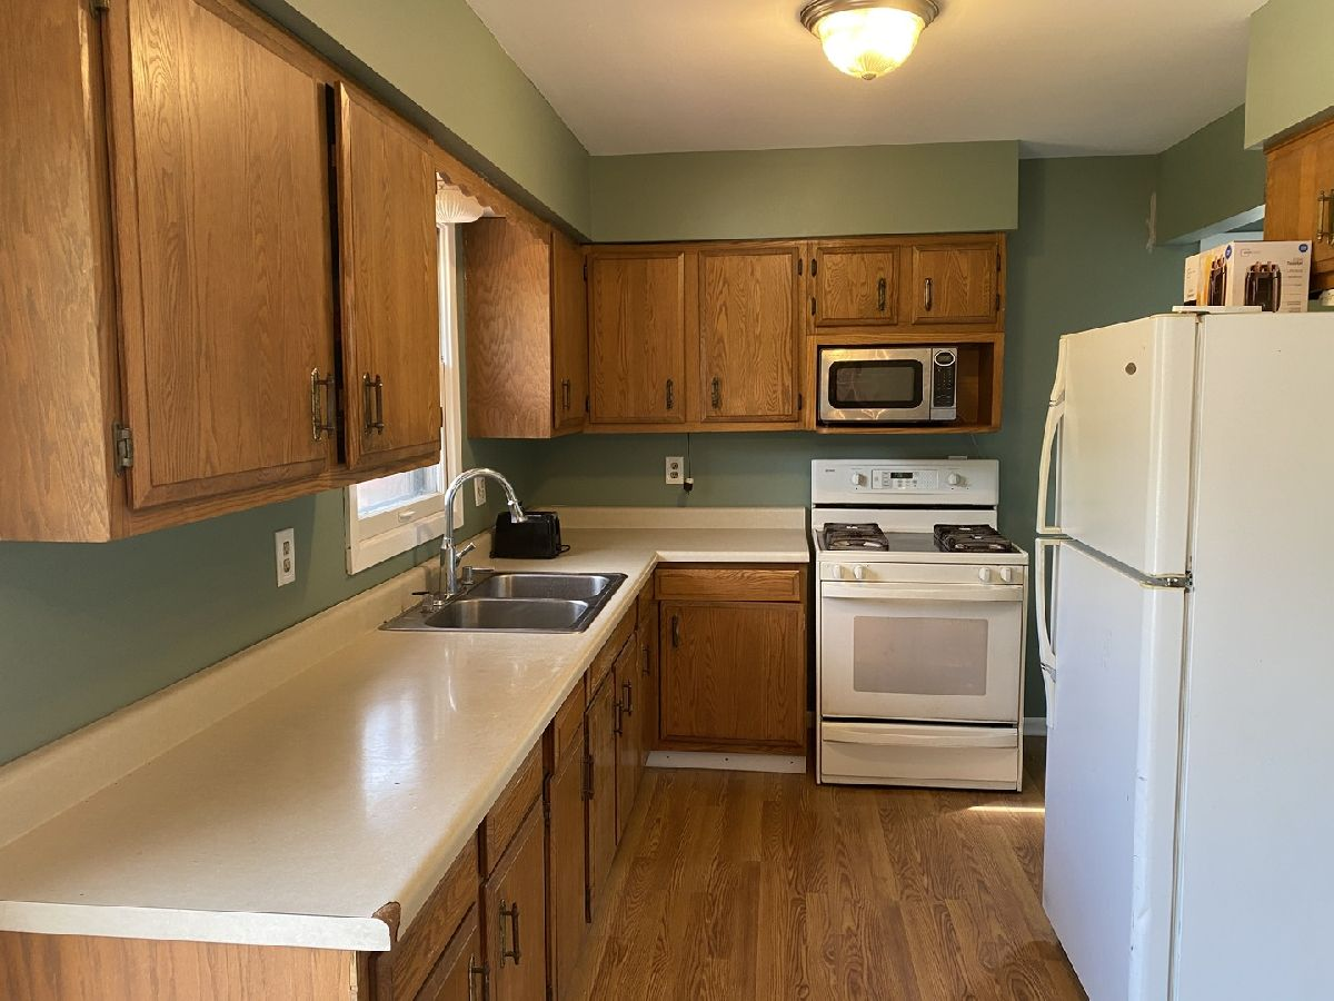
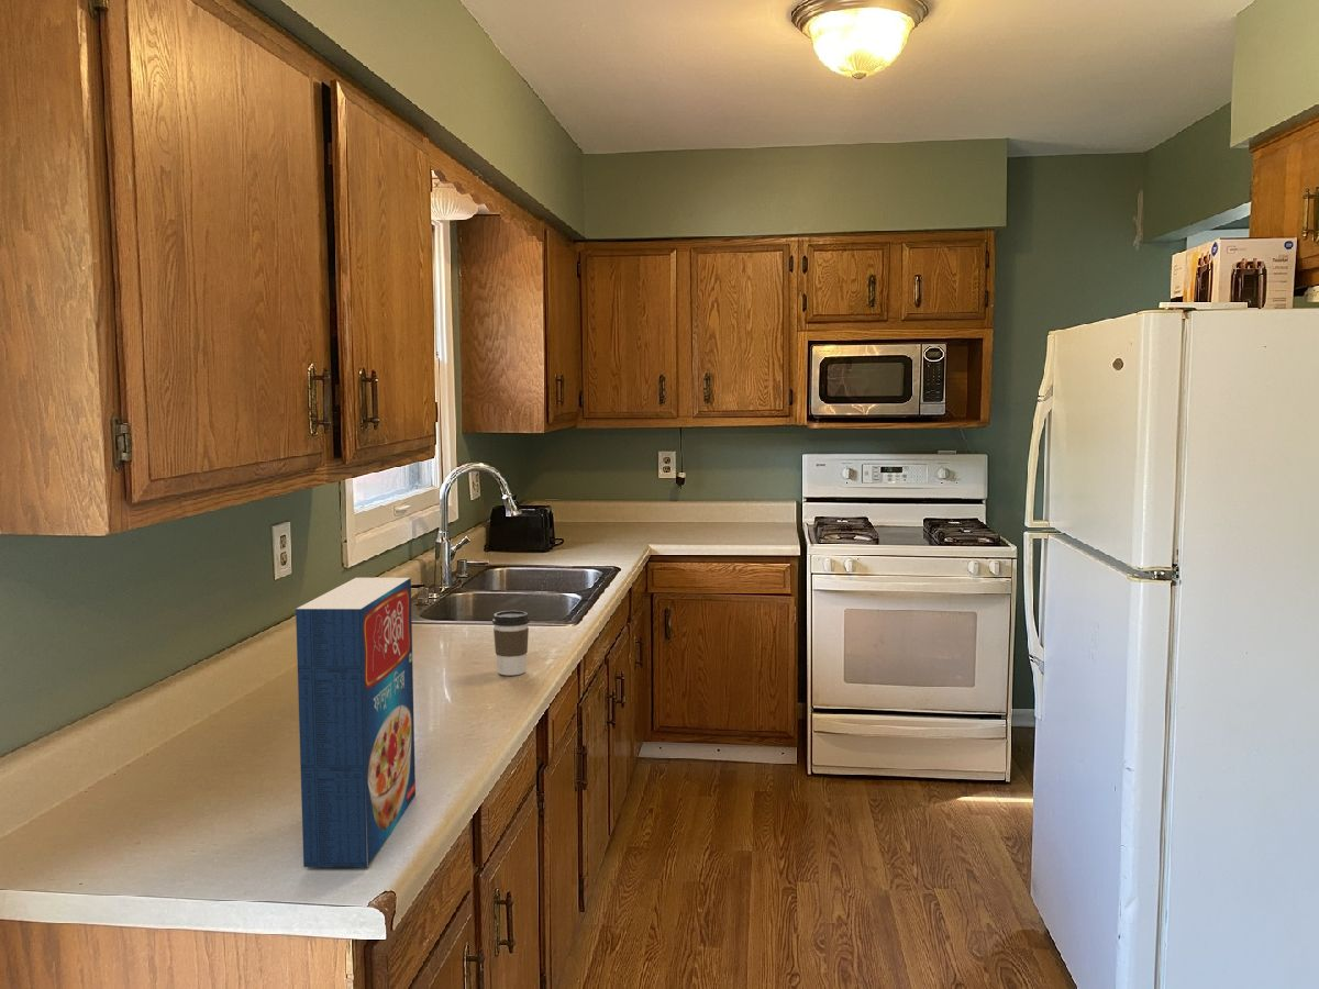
+ cereal box [295,577,417,868]
+ coffee cup [491,610,531,676]
